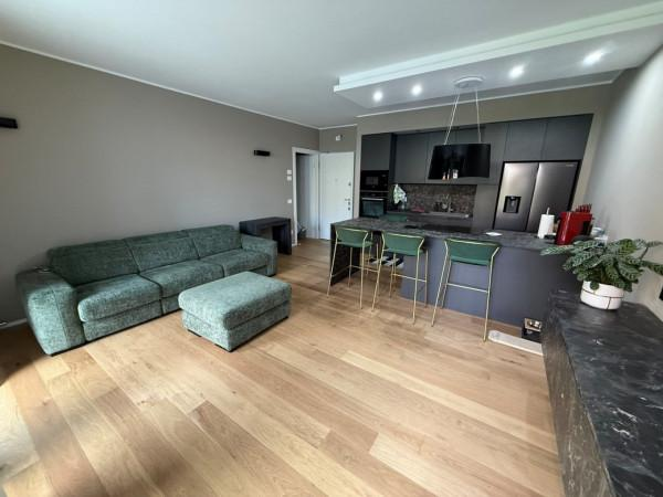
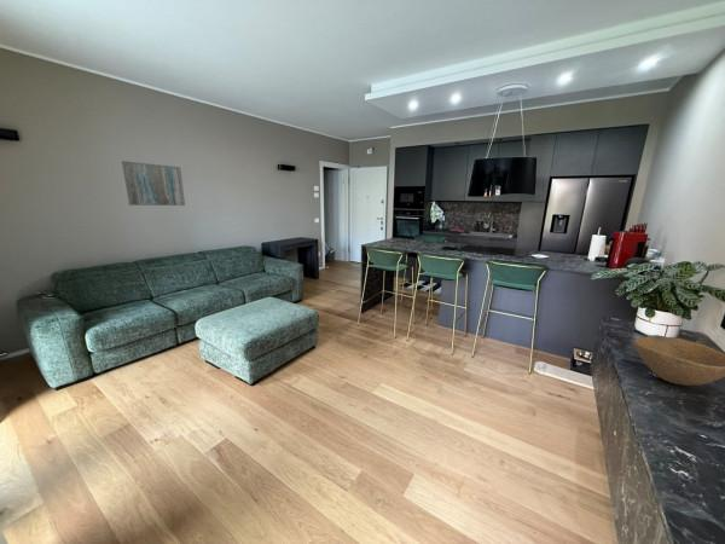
+ wall art [121,160,186,207]
+ bowl [633,334,725,387]
